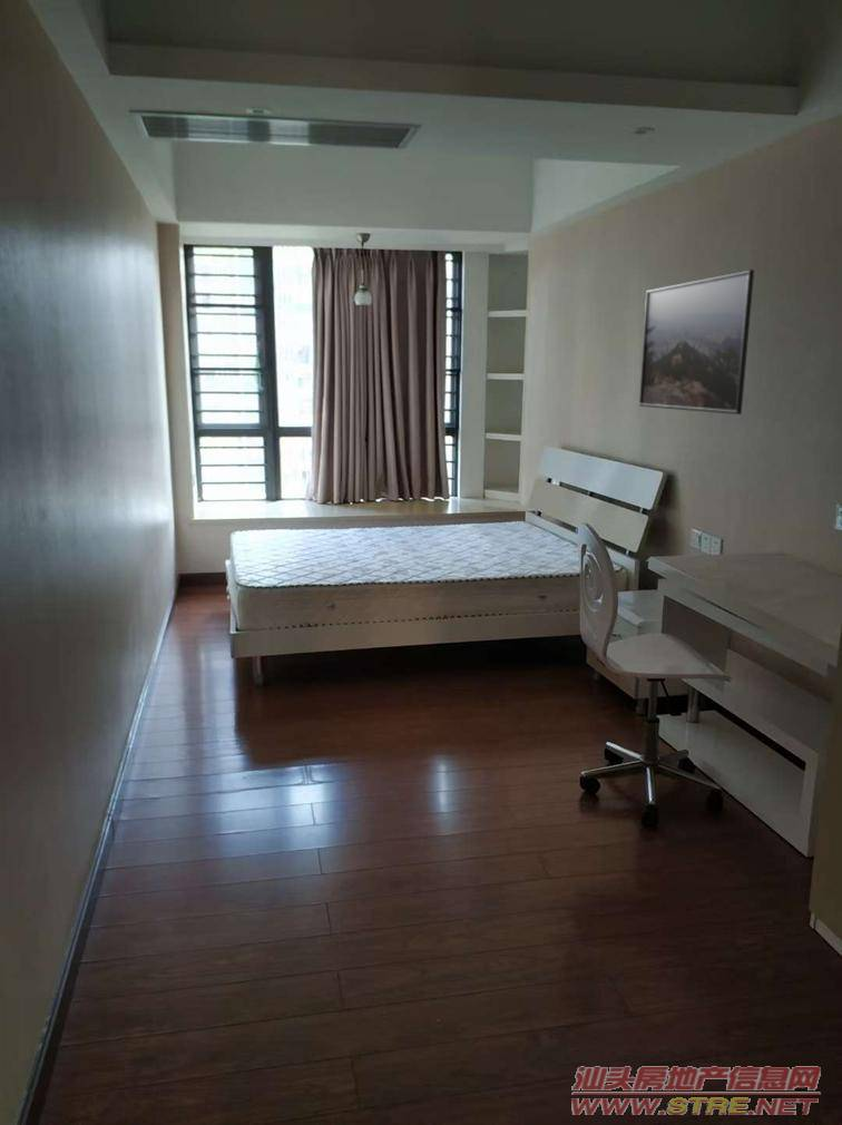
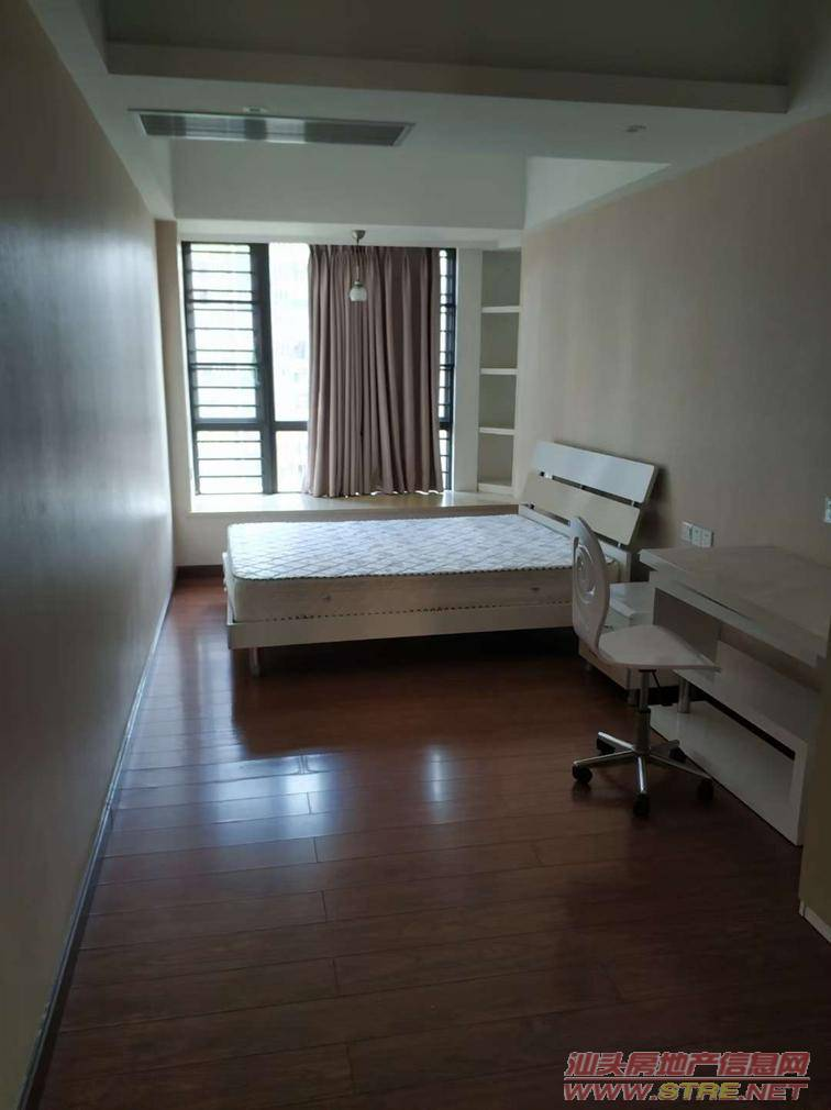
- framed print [638,268,755,415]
